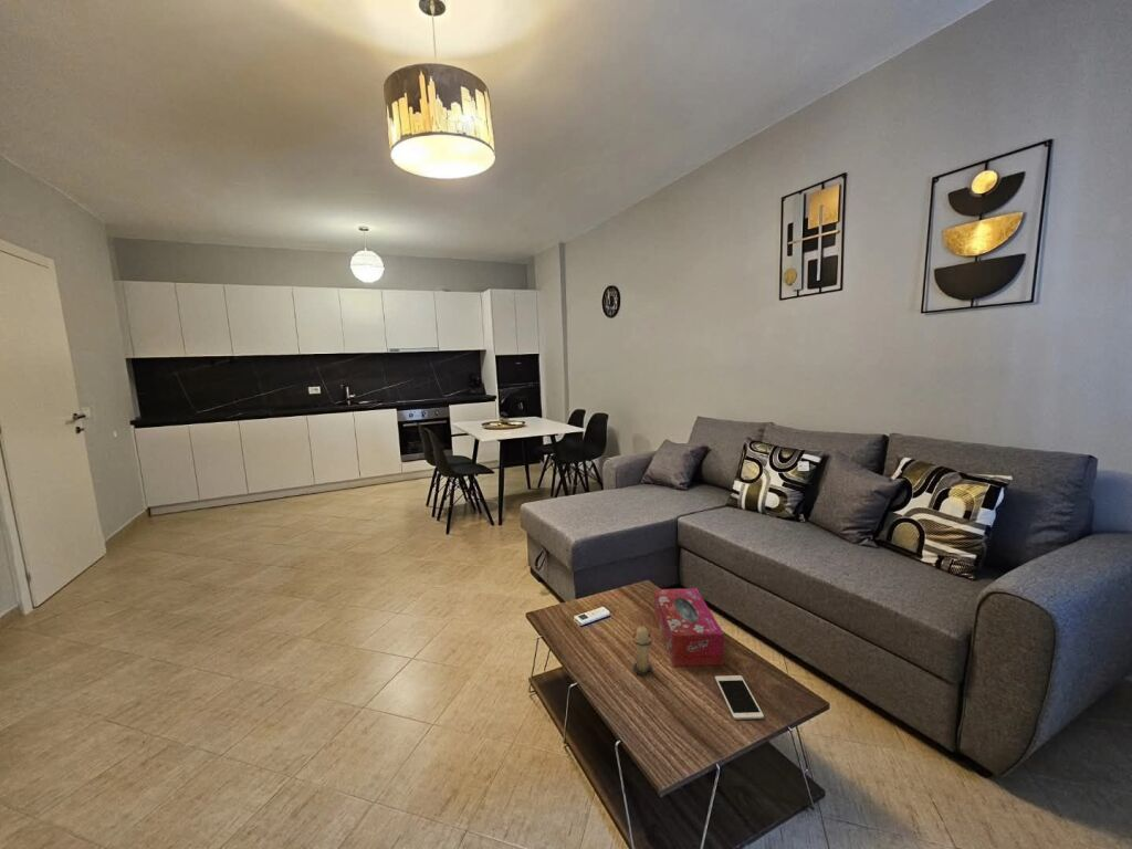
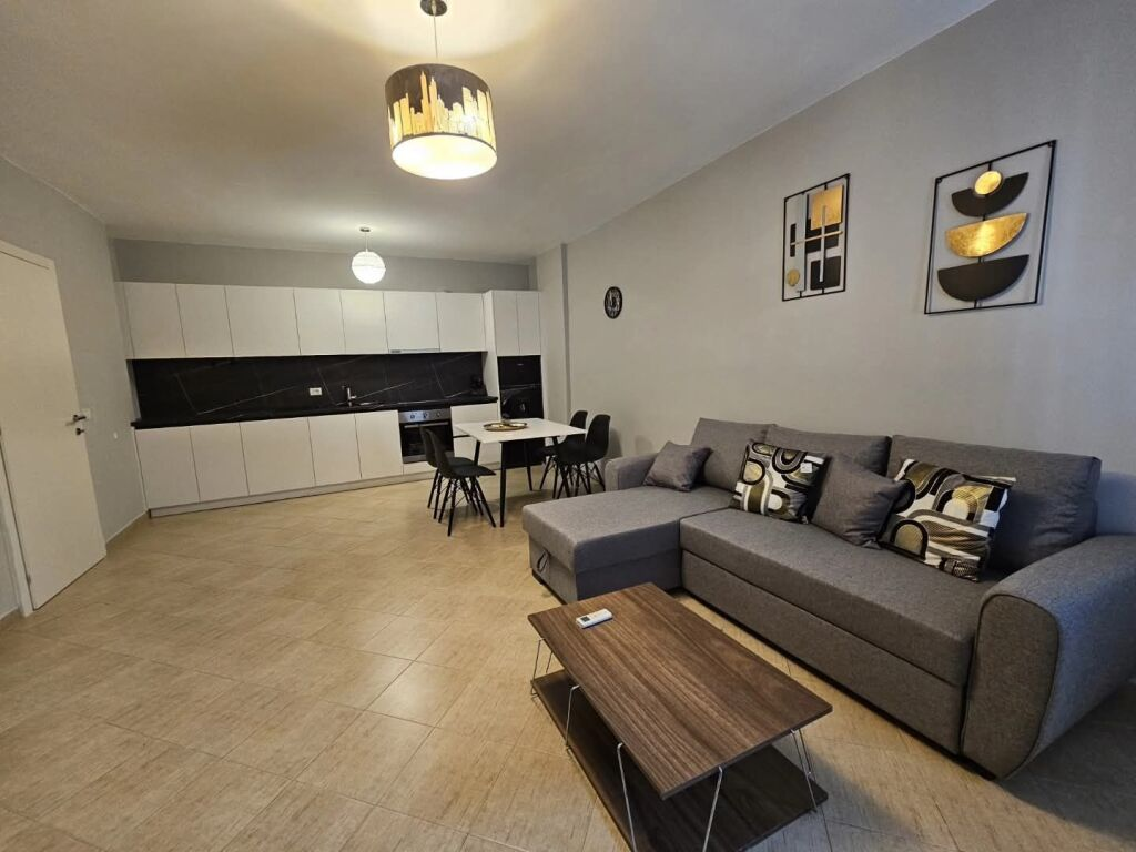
- candle [631,625,654,677]
- cell phone [714,674,765,721]
- tissue box [653,587,725,668]
